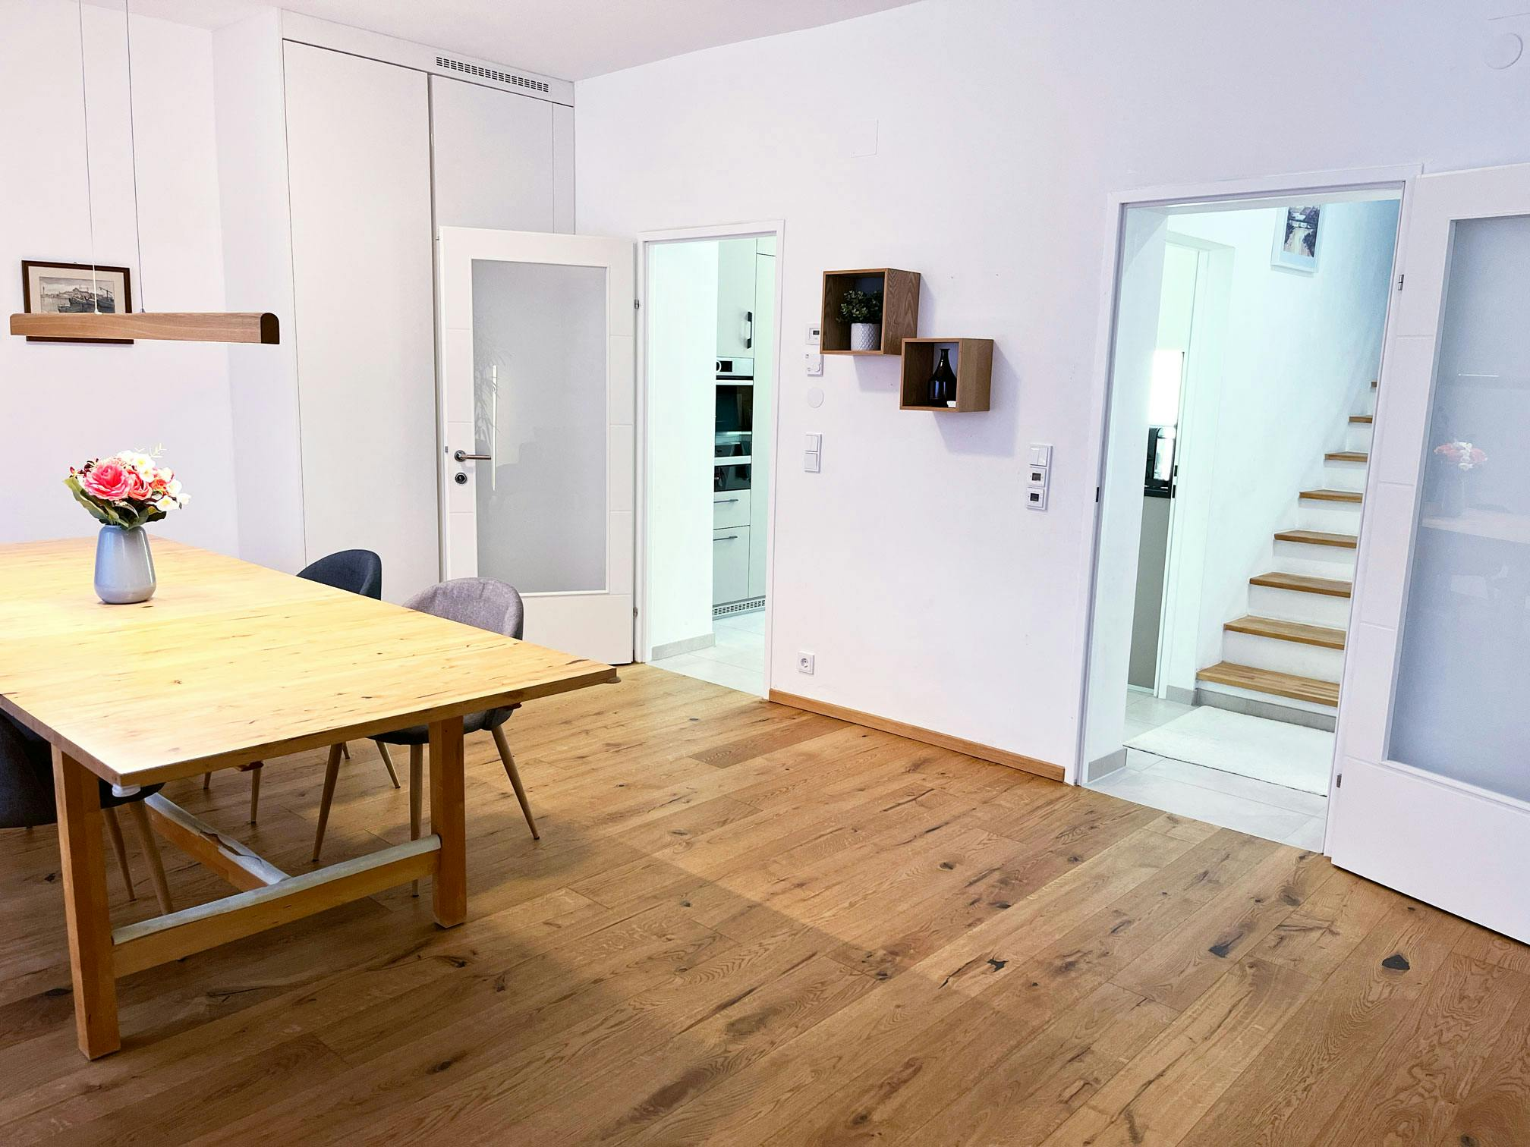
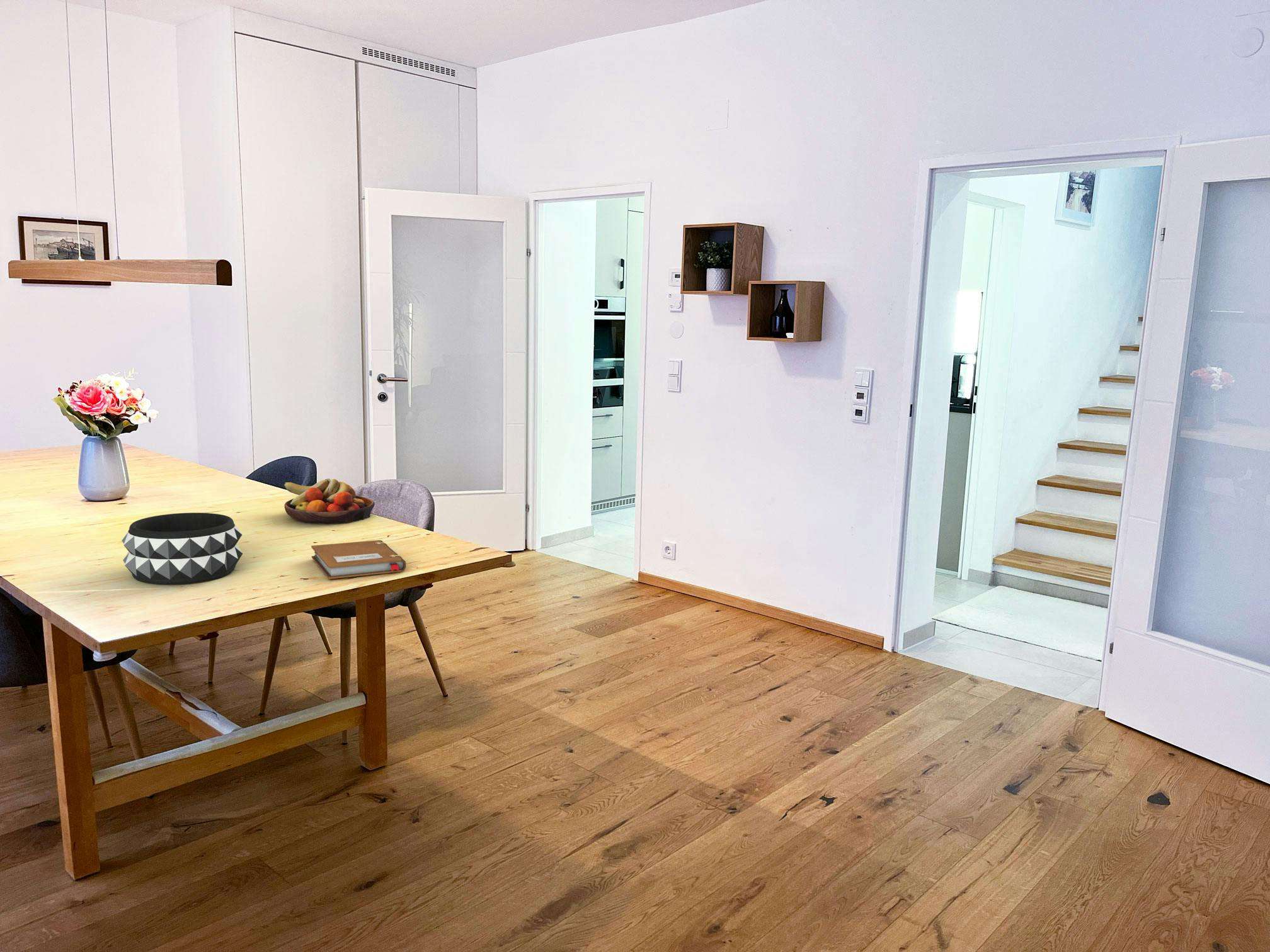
+ decorative bowl [121,512,243,586]
+ notebook [311,540,407,580]
+ fruit bowl [283,478,375,524]
